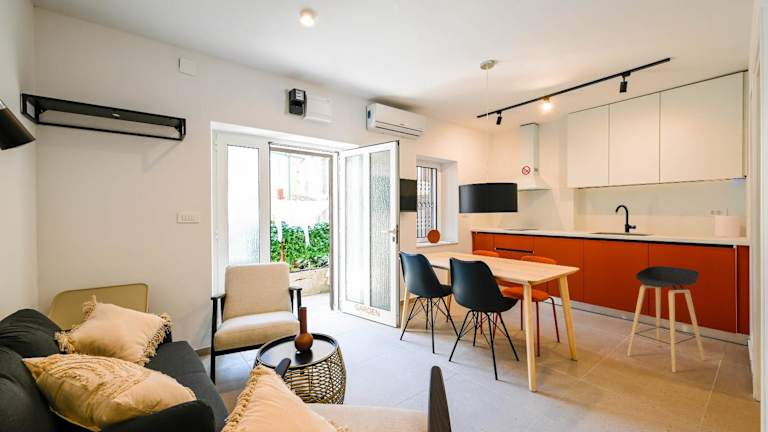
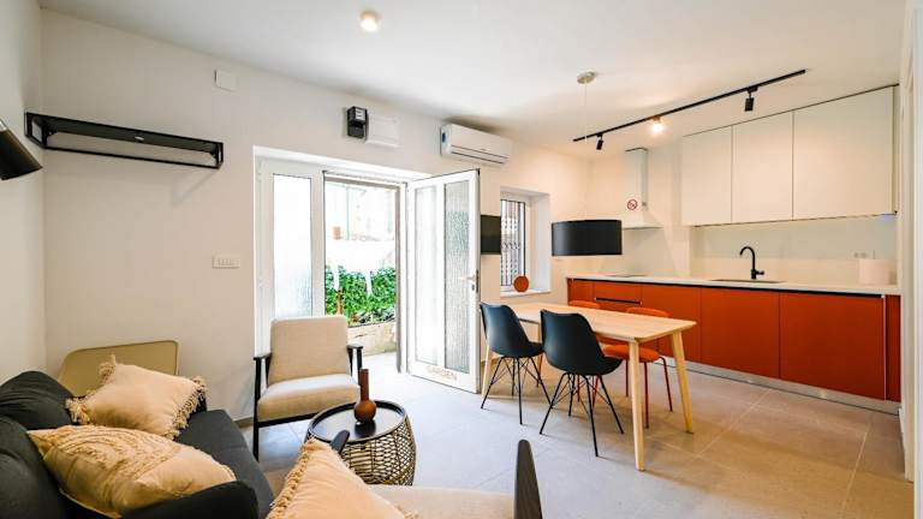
- stool [626,265,706,373]
